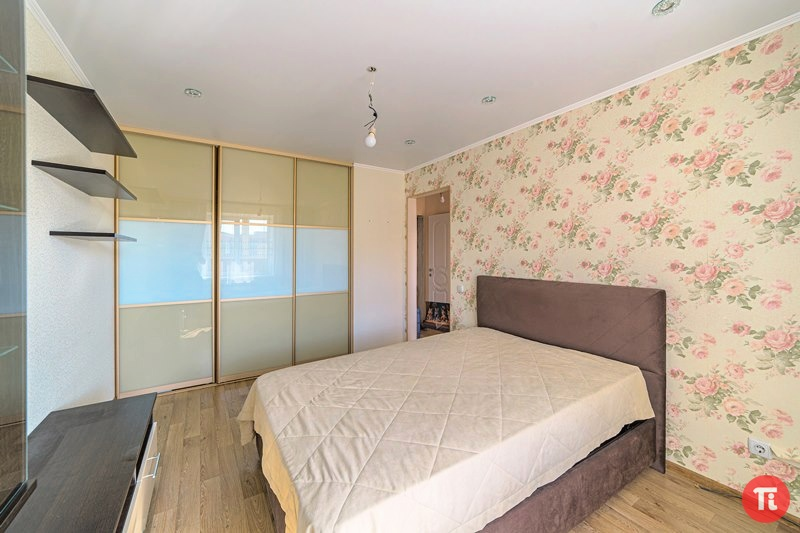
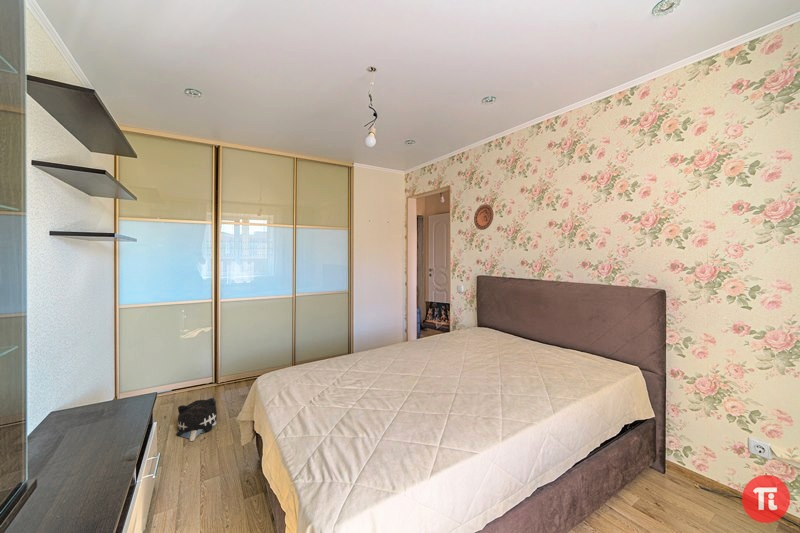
+ plush toy [175,397,218,442]
+ decorative plate [473,203,494,231]
